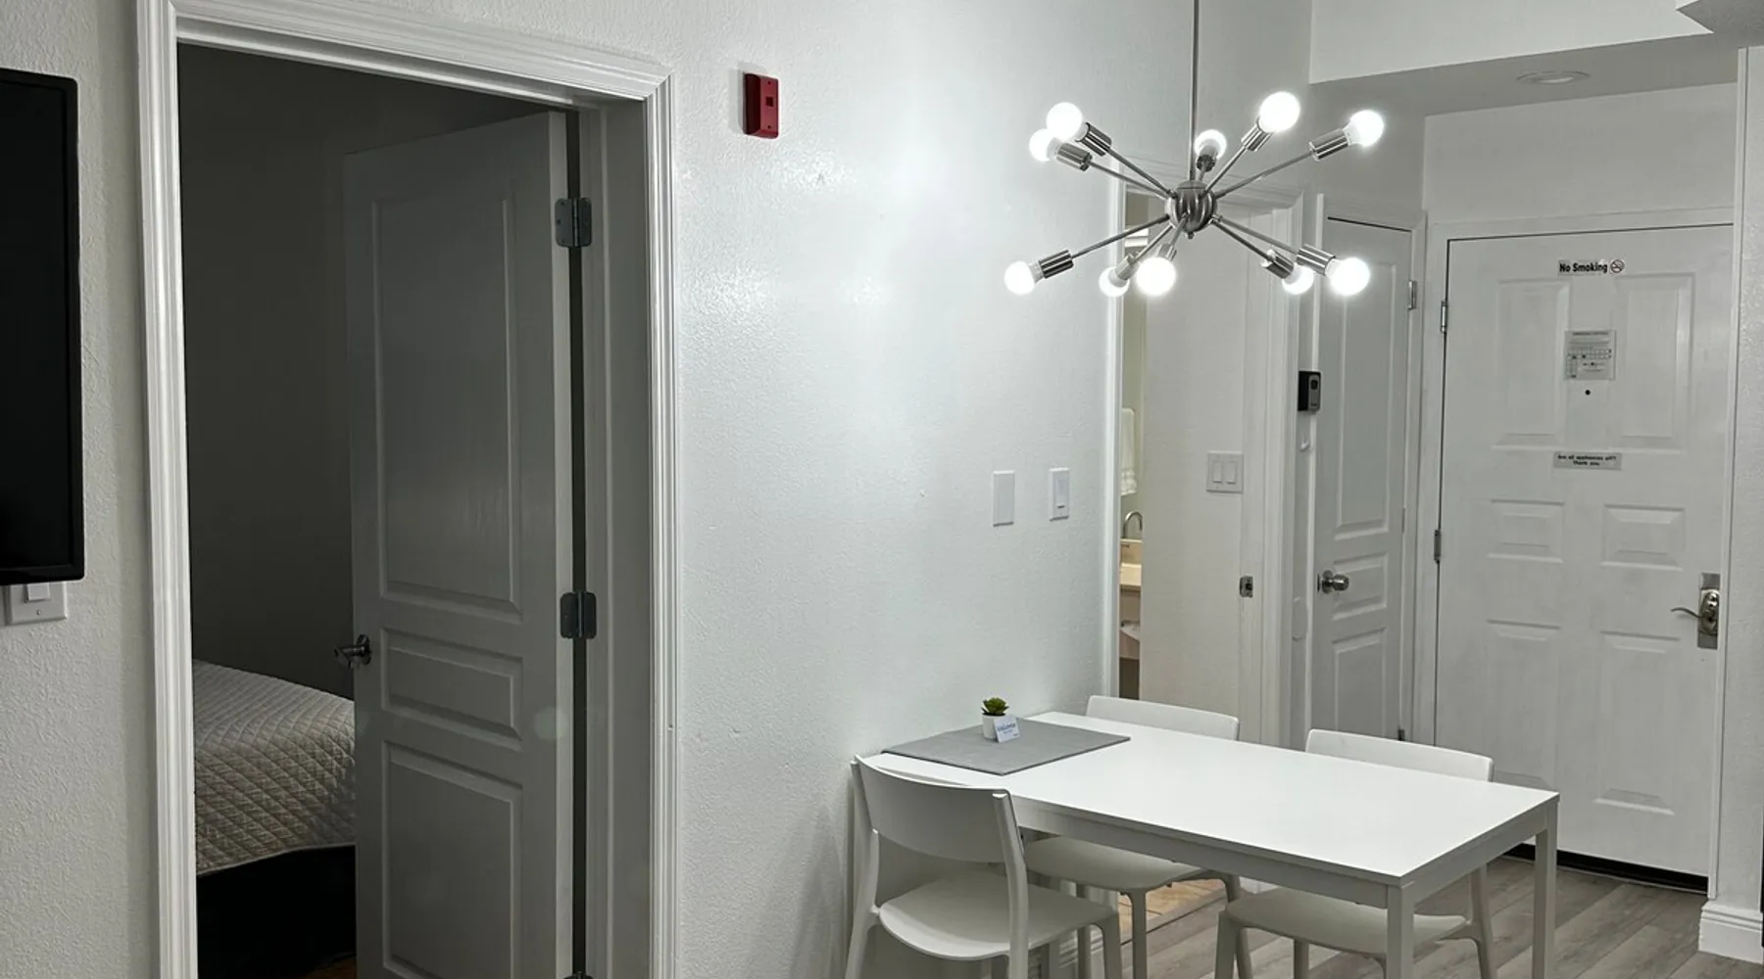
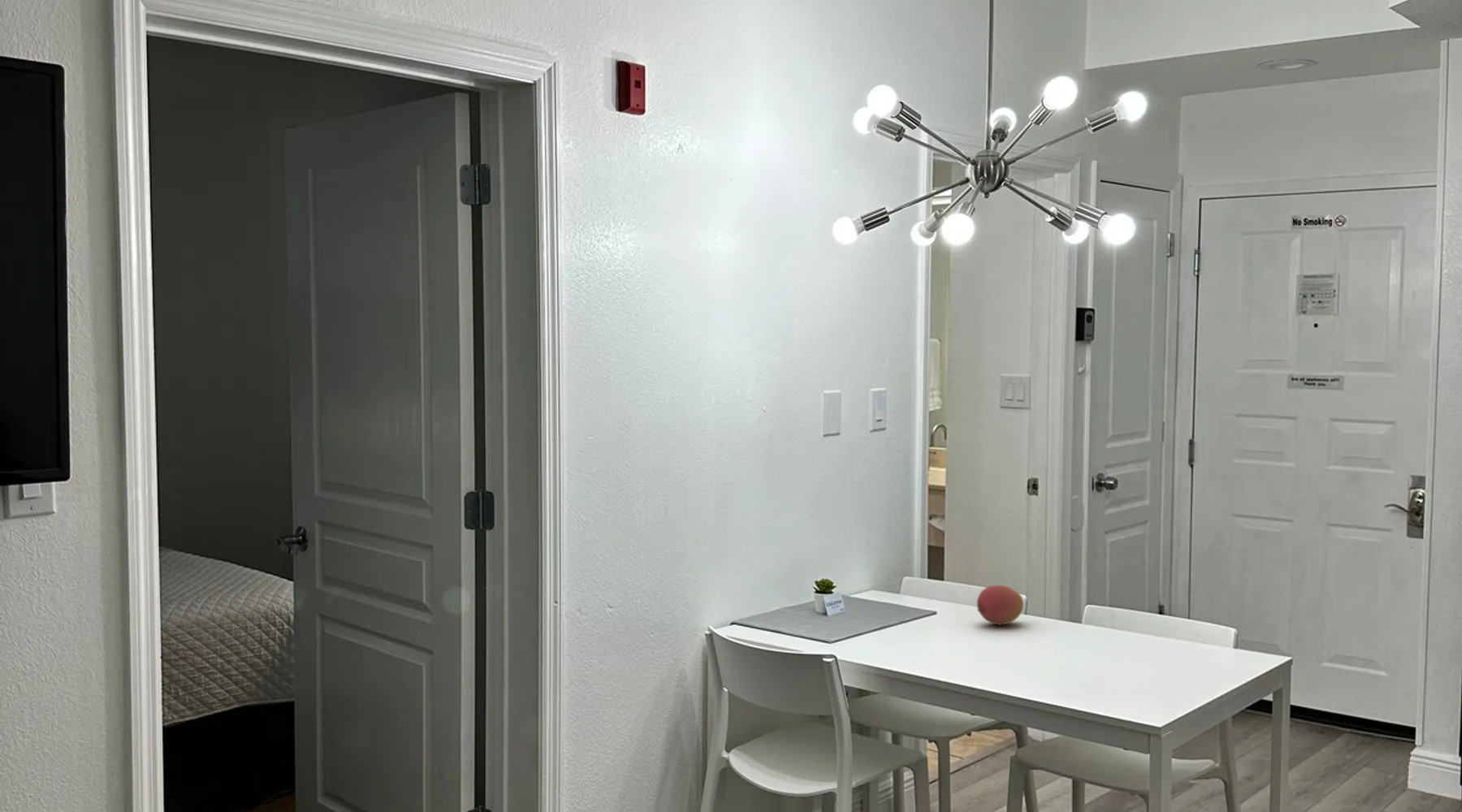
+ fruit [976,585,1024,625]
